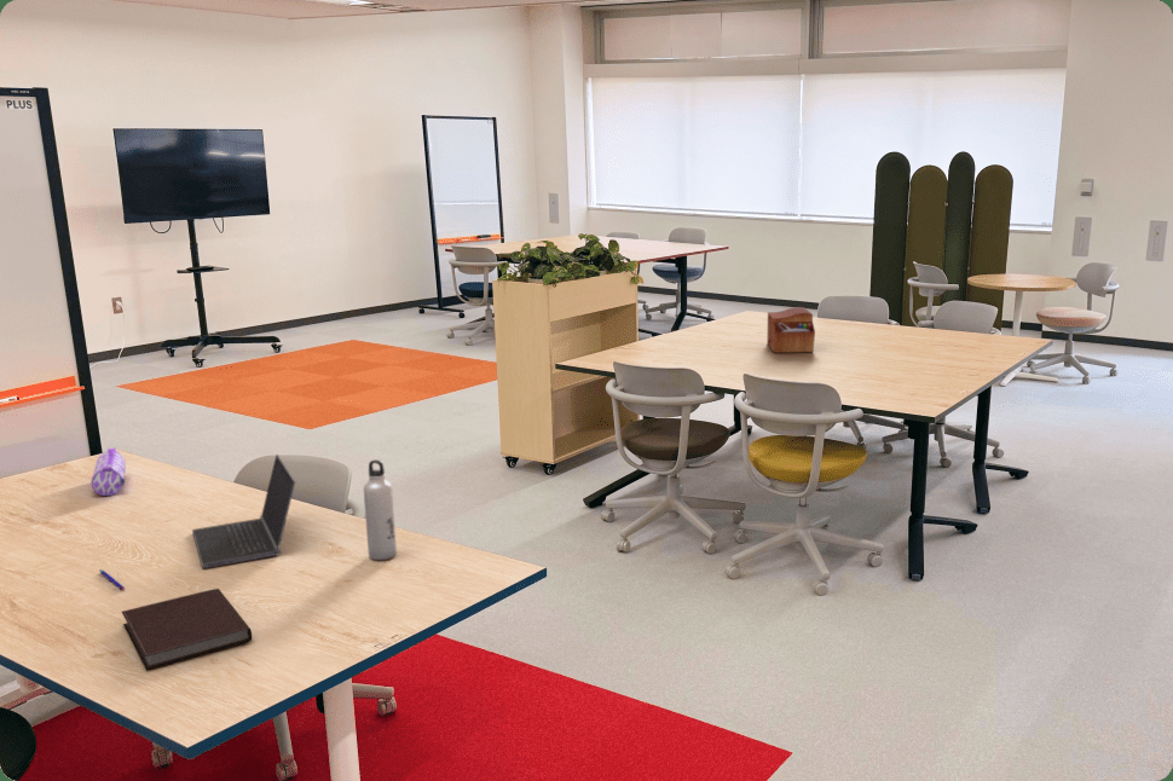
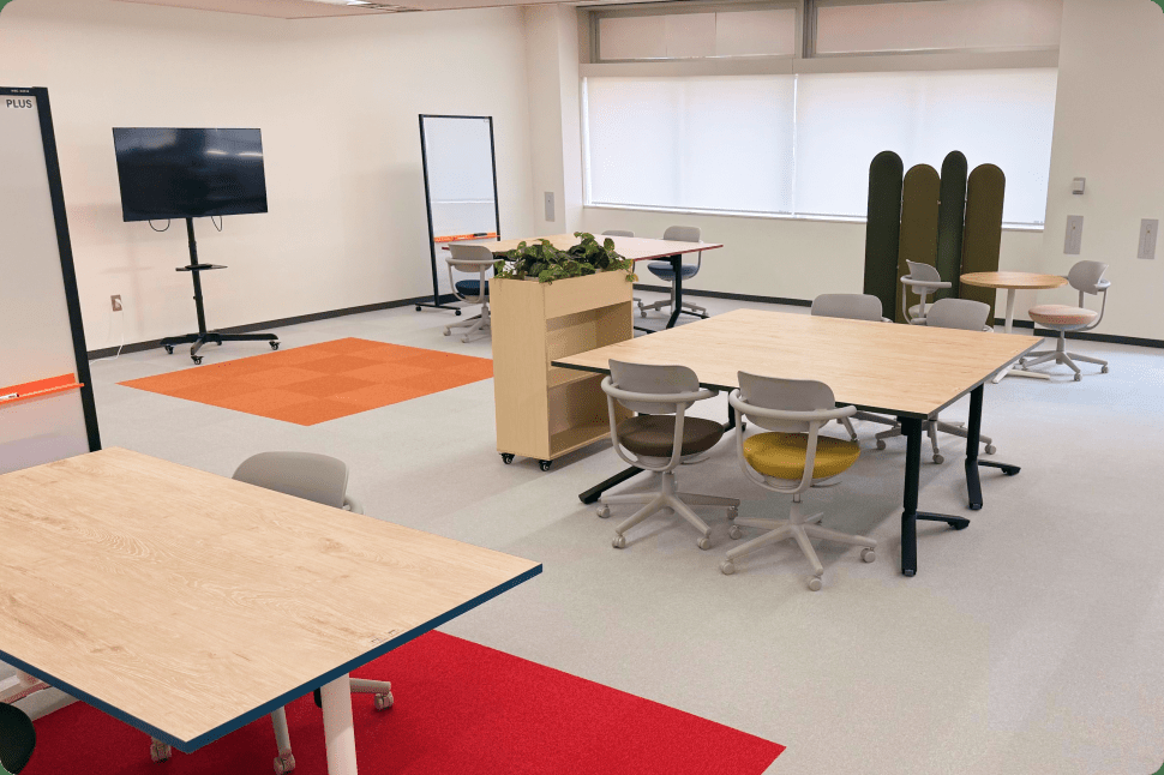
- pencil case [89,447,127,497]
- sewing box [765,306,816,354]
- water bottle [363,459,398,561]
- notebook [121,588,253,671]
- pen [98,568,126,591]
- laptop computer [191,453,296,569]
